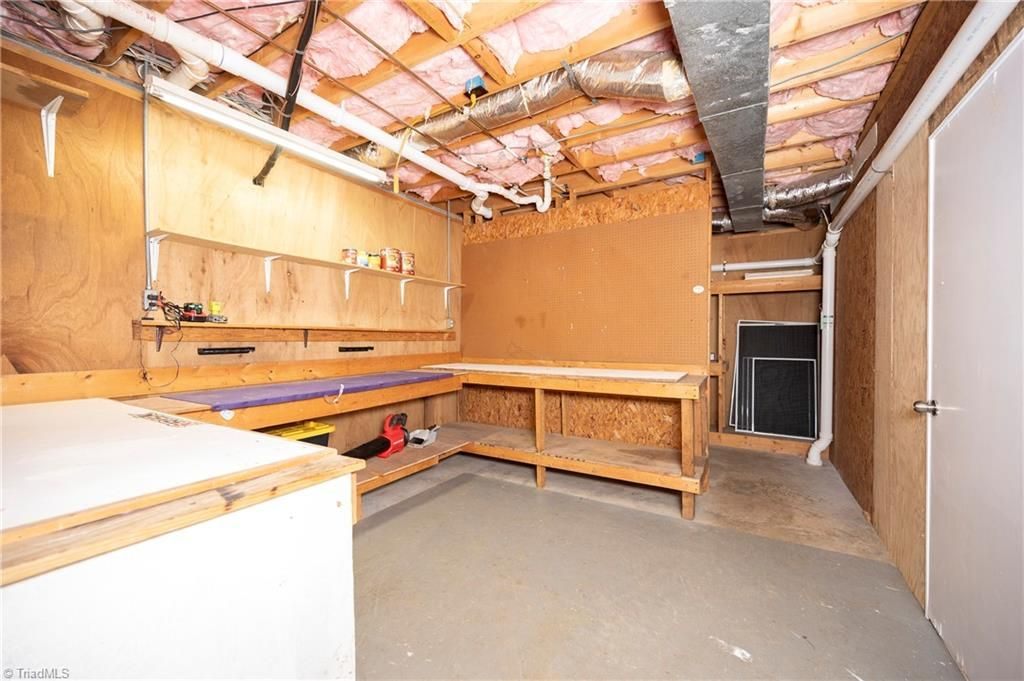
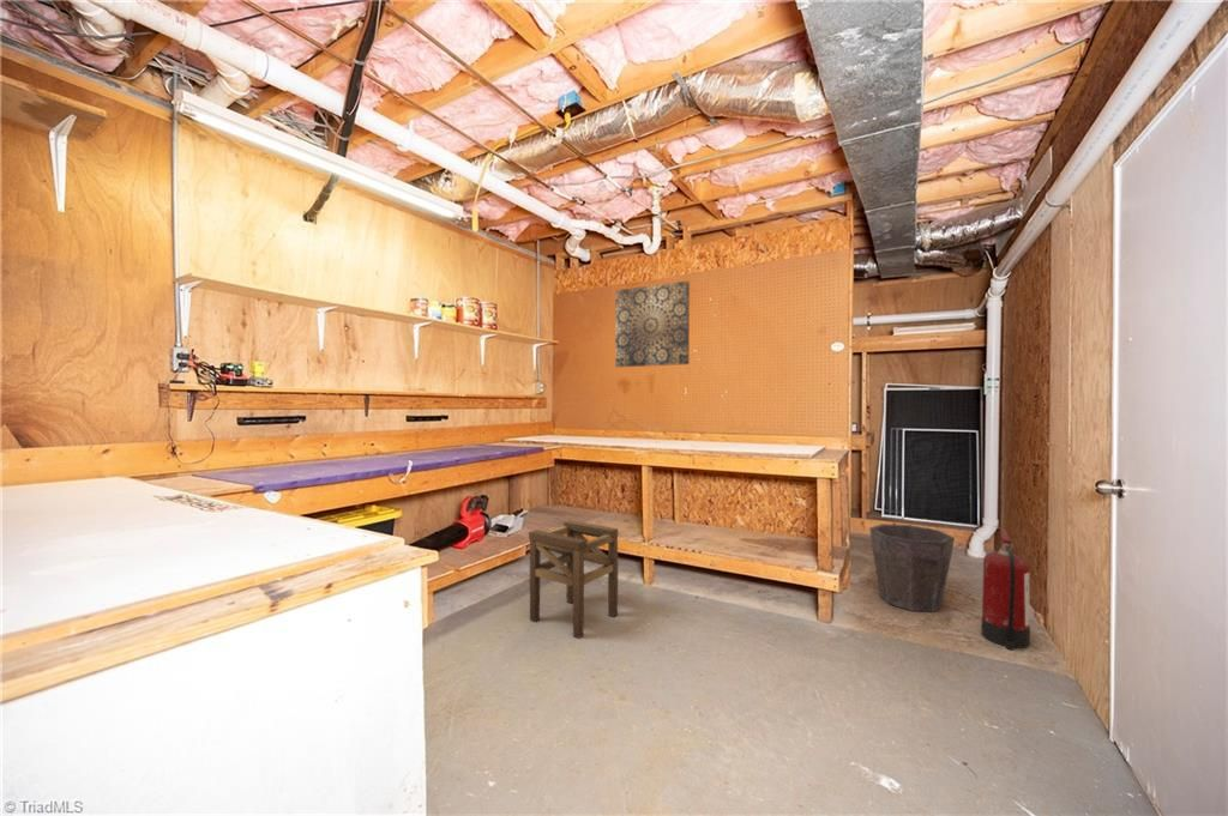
+ wall art [614,280,691,368]
+ fire extinguisher [980,525,1031,651]
+ waste bin [868,522,956,613]
+ stool [528,519,619,640]
